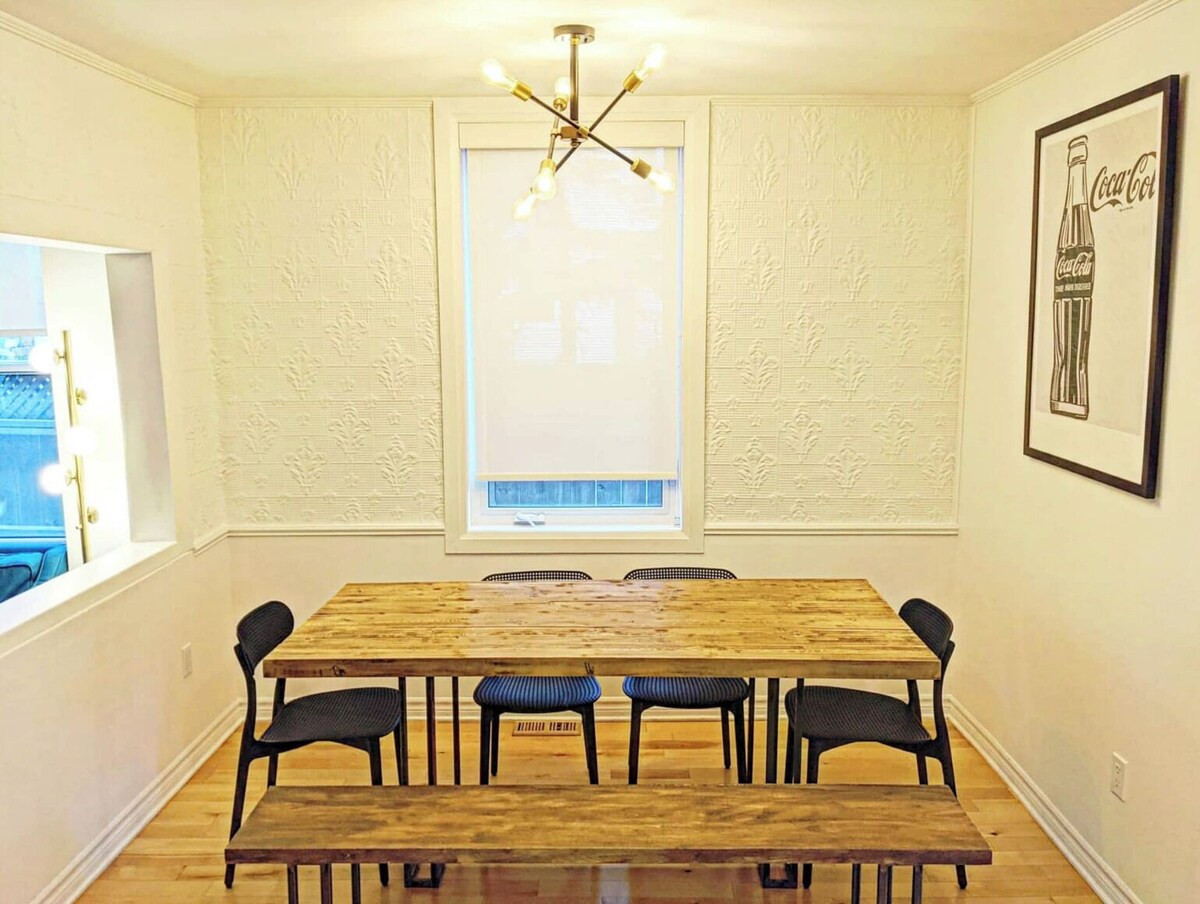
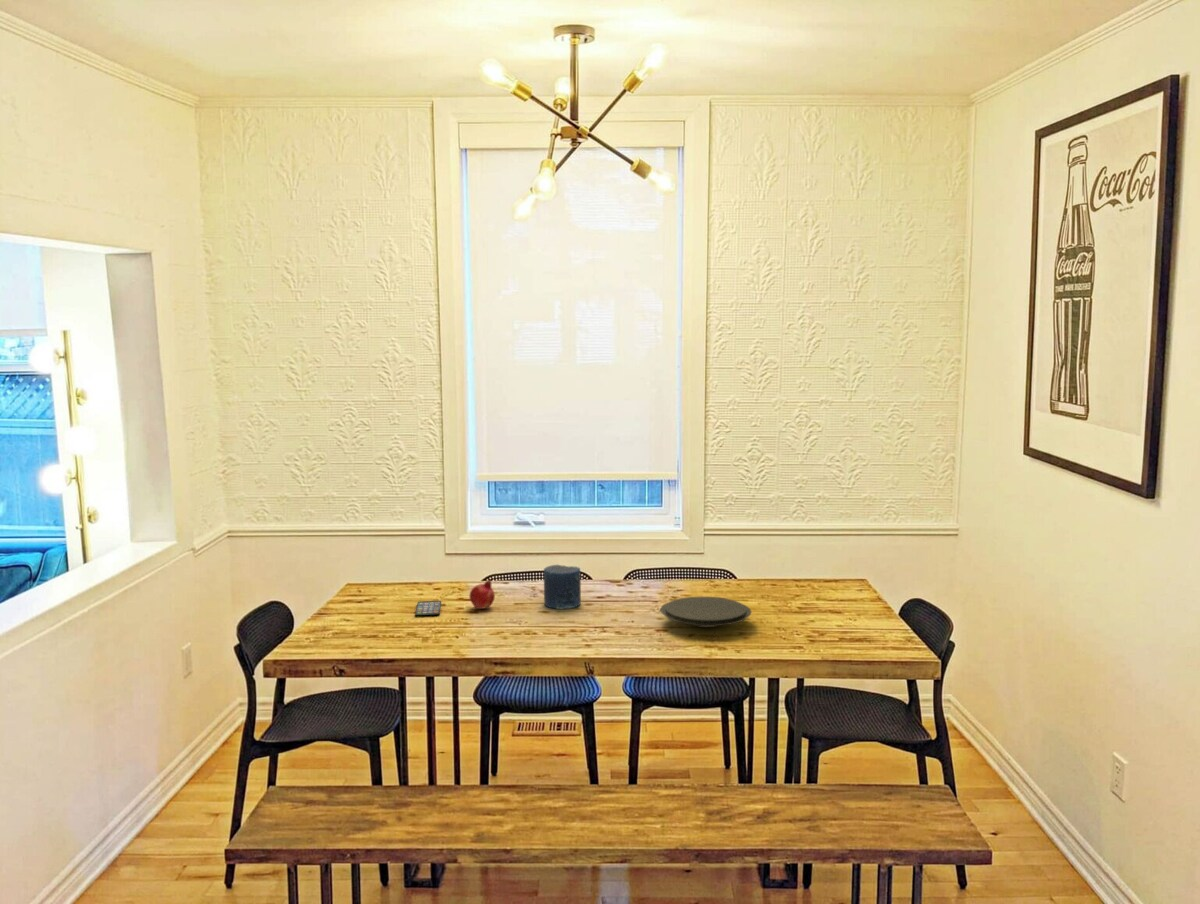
+ fruit [468,579,496,610]
+ candle [543,564,582,610]
+ smartphone [414,600,442,618]
+ plate [659,596,753,628]
